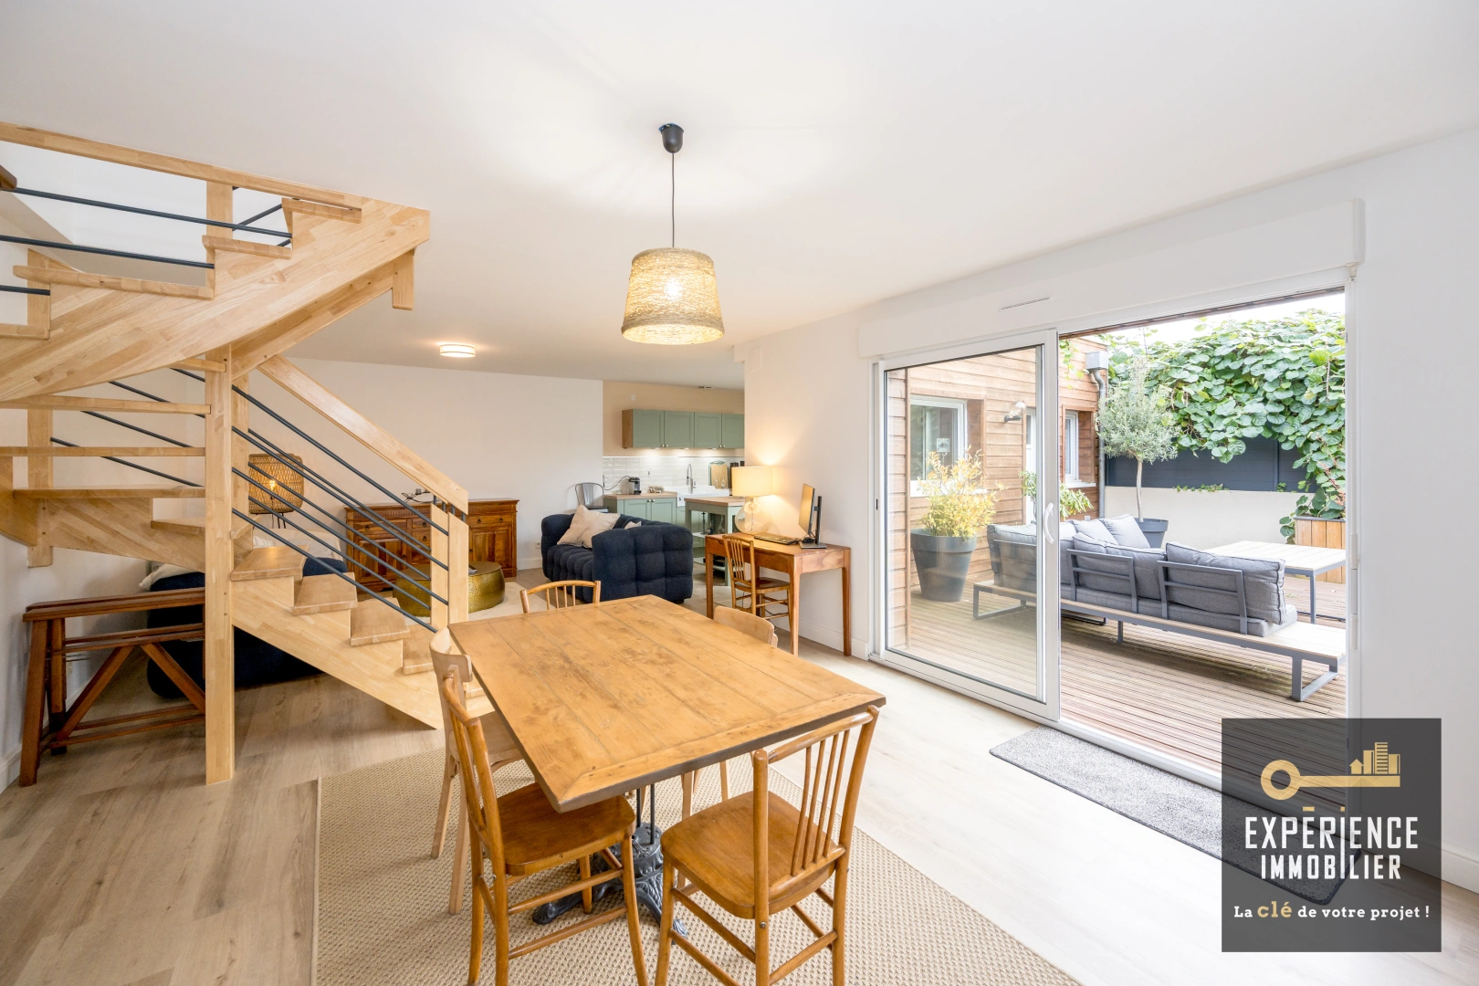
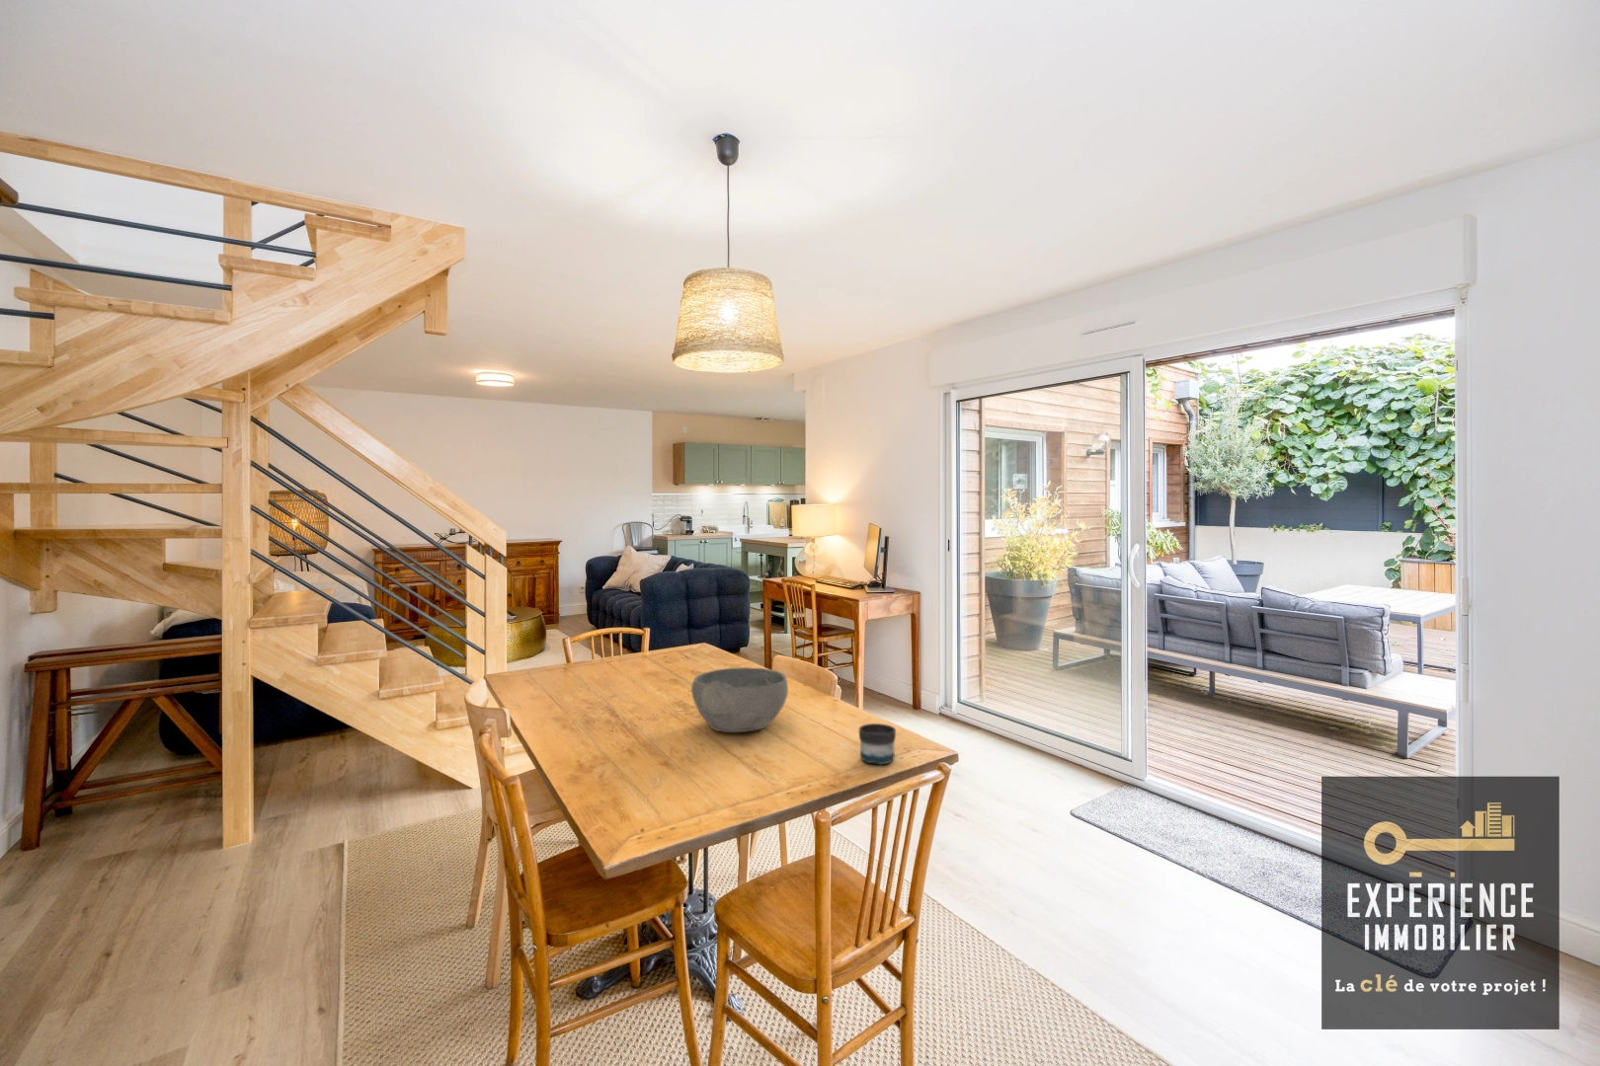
+ bowl [690,666,789,733]
+ mug [858,722,896,765]
